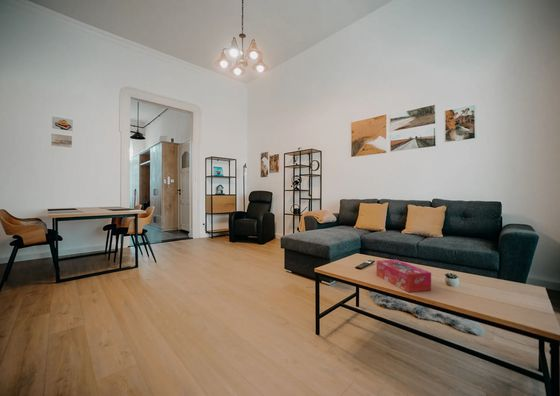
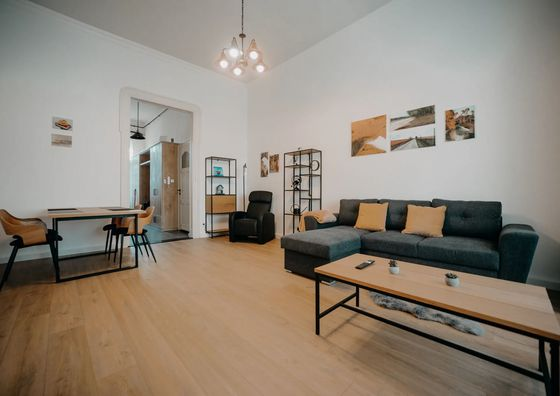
- tissue box [376,259,432,293]
